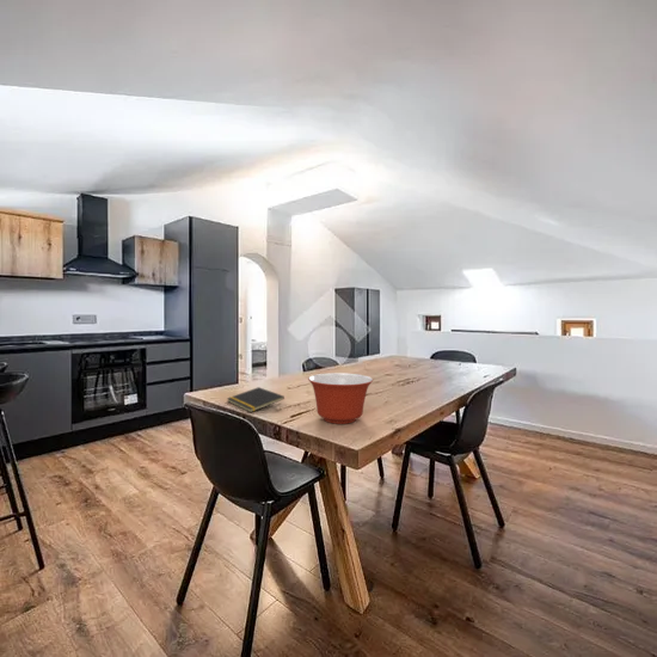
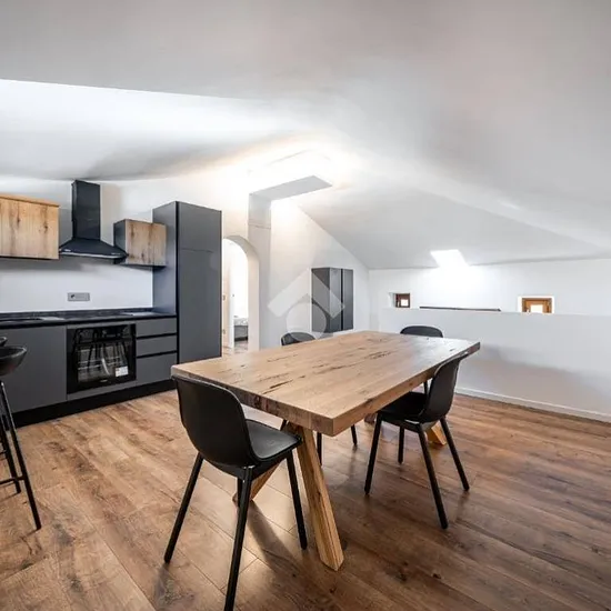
- notepad [226,386,285,413]
- mixing bowl [307,372,374,425]
